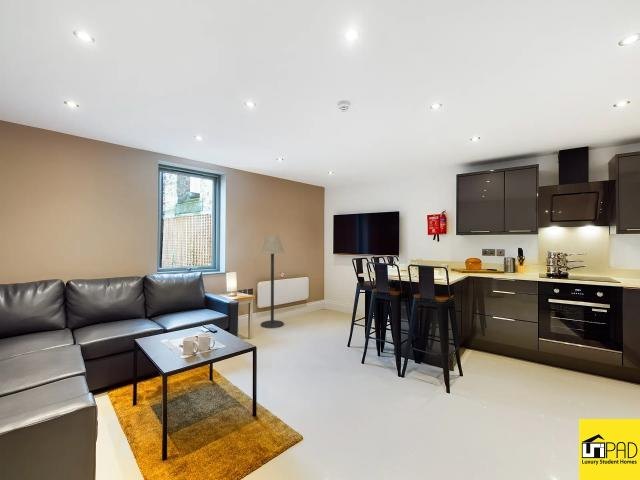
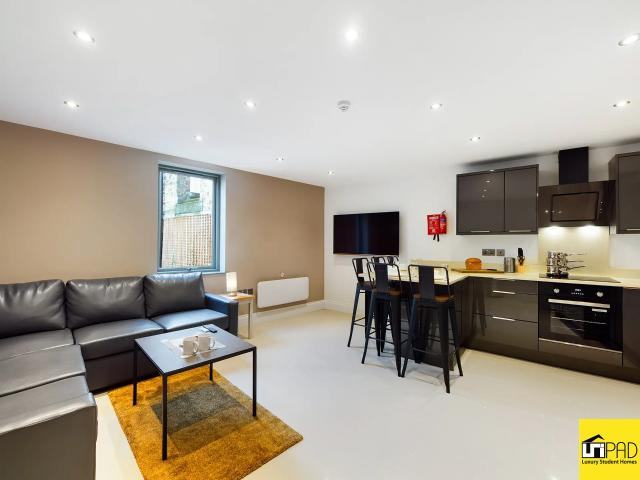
- floor lamp [260,234,285,329]
